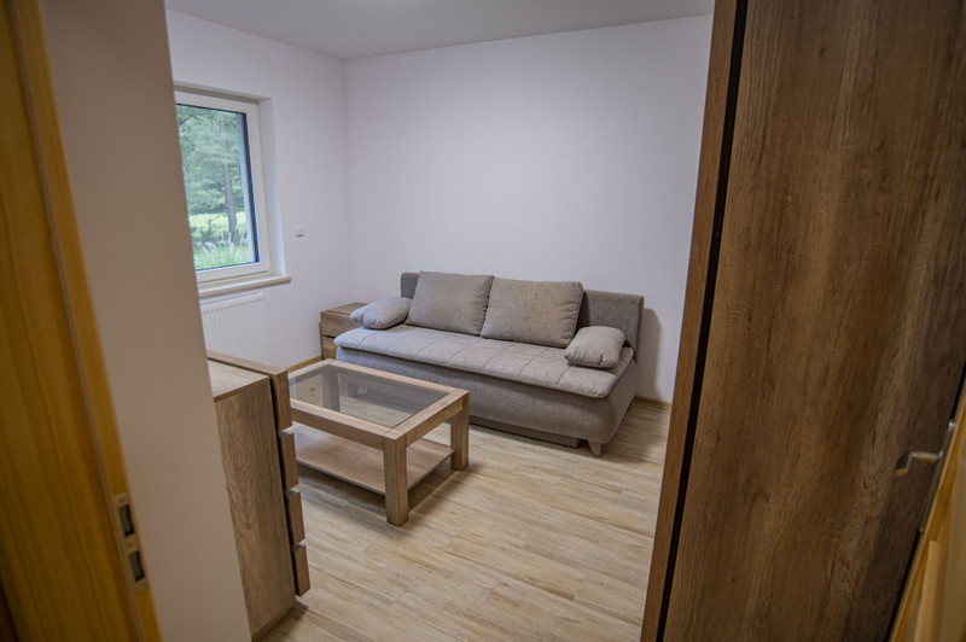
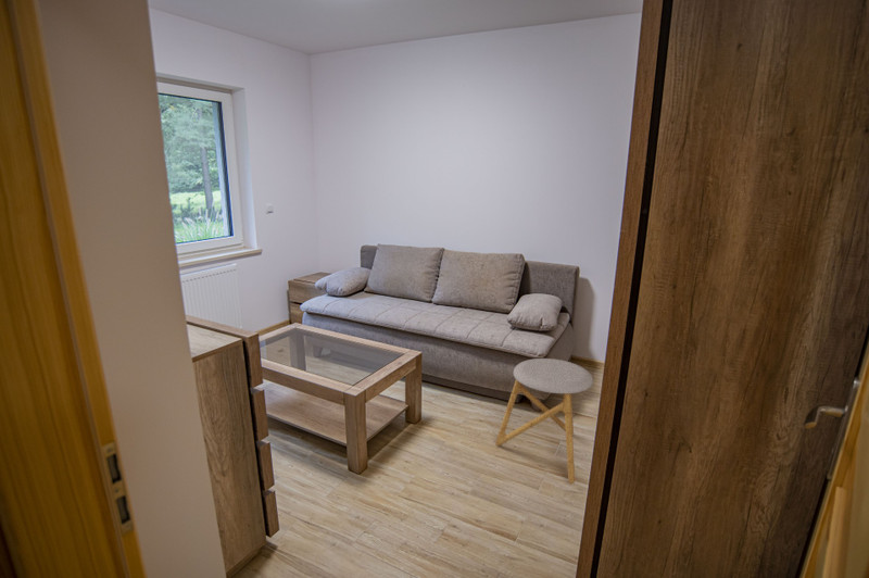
+ stool [494,357,594,485]
